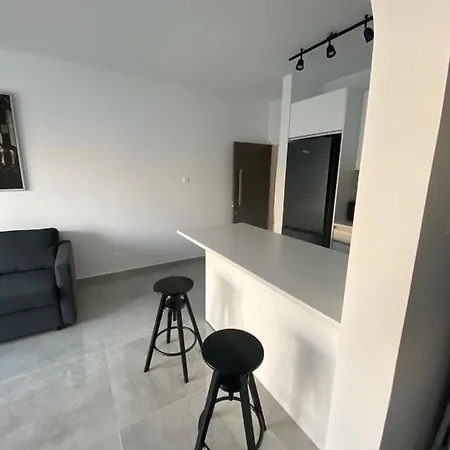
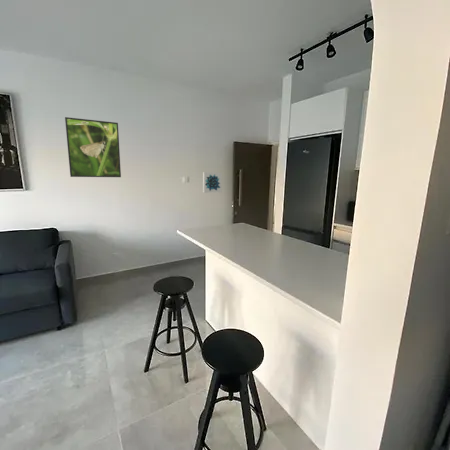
+ wall art [202,171,223,194]
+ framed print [64,116,122,178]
